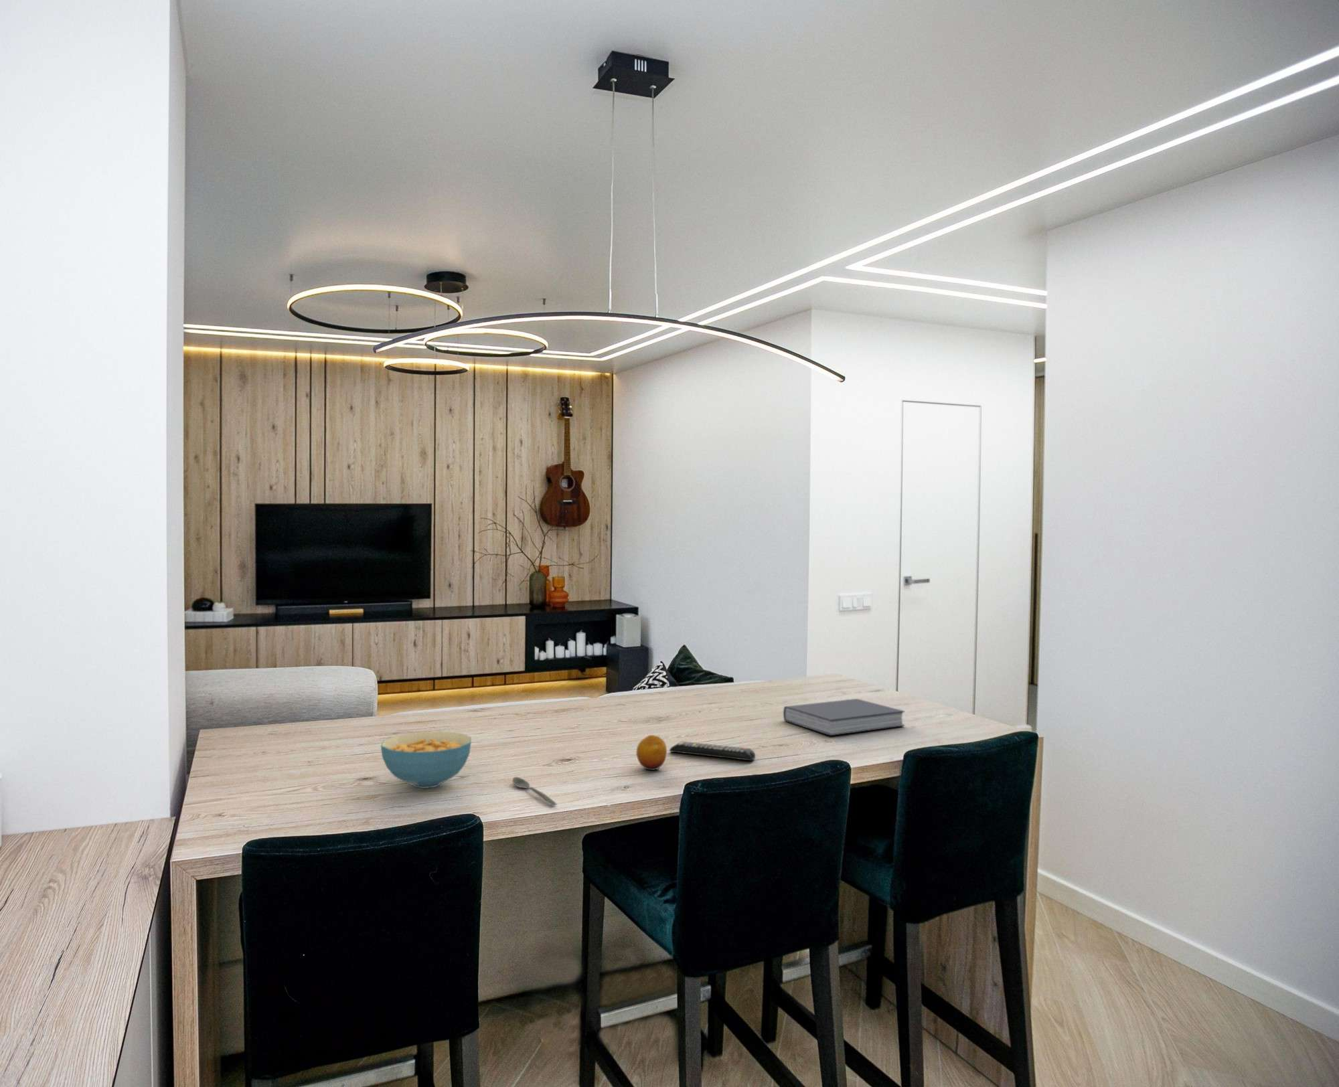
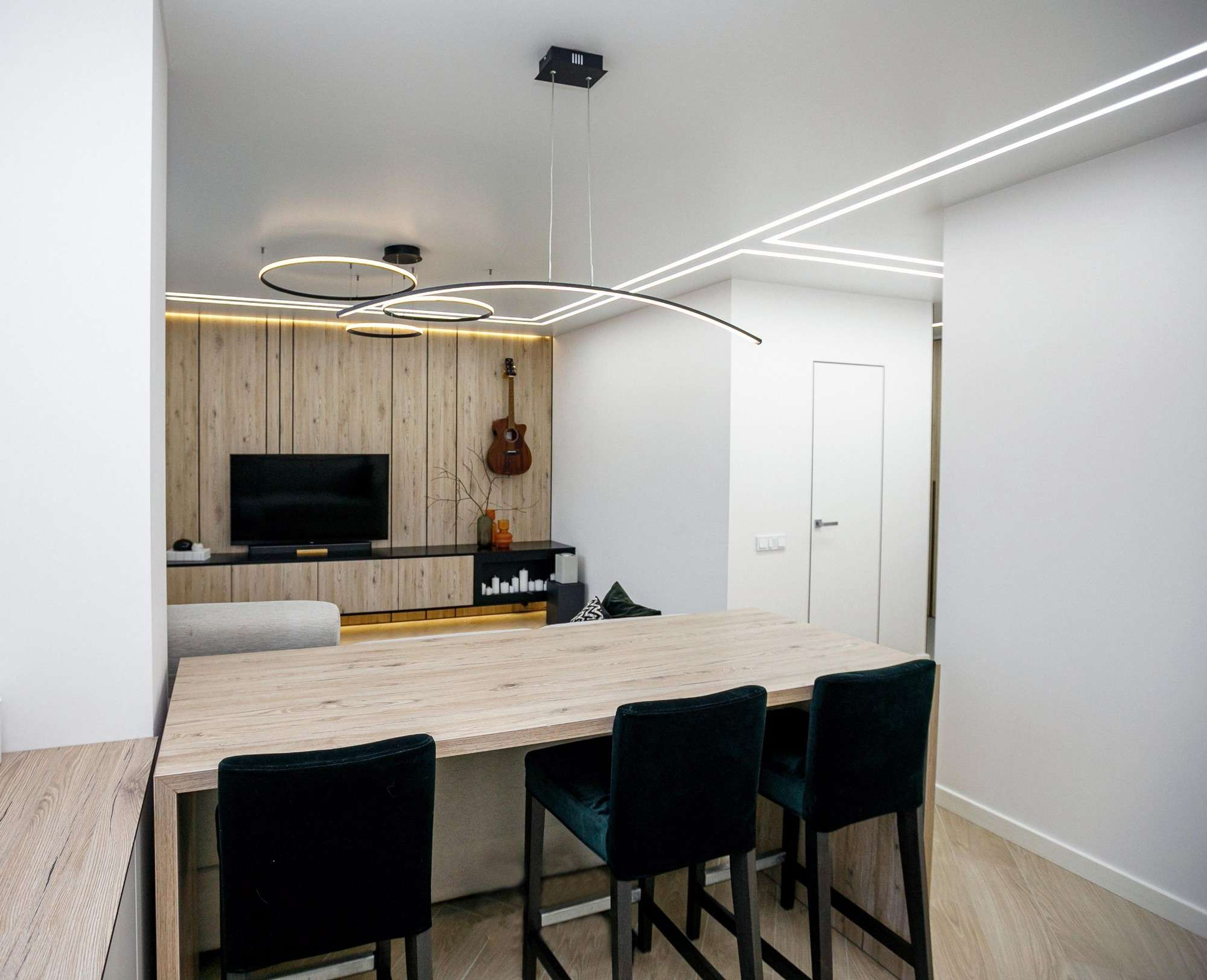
- spoon [511,776,557,806]
- fruit [636,734,668,771]
- cereal bowl [381,731,471,789]
- book [782,698,905,736]
- remote control [669,740,755,762]
